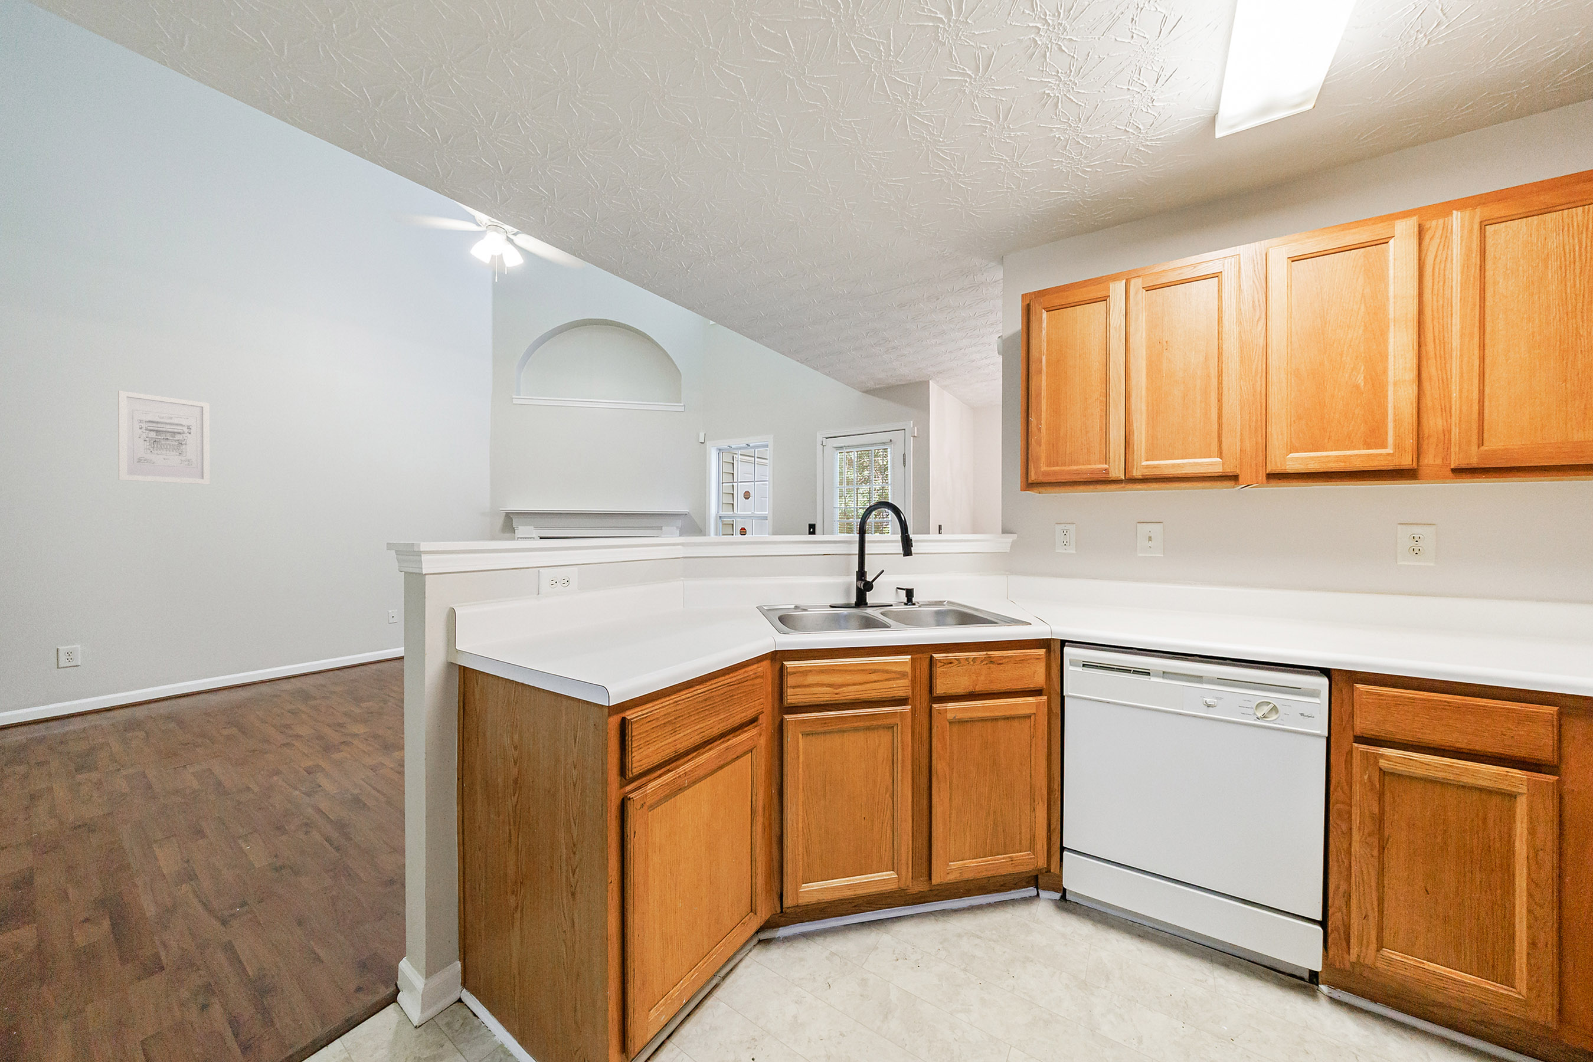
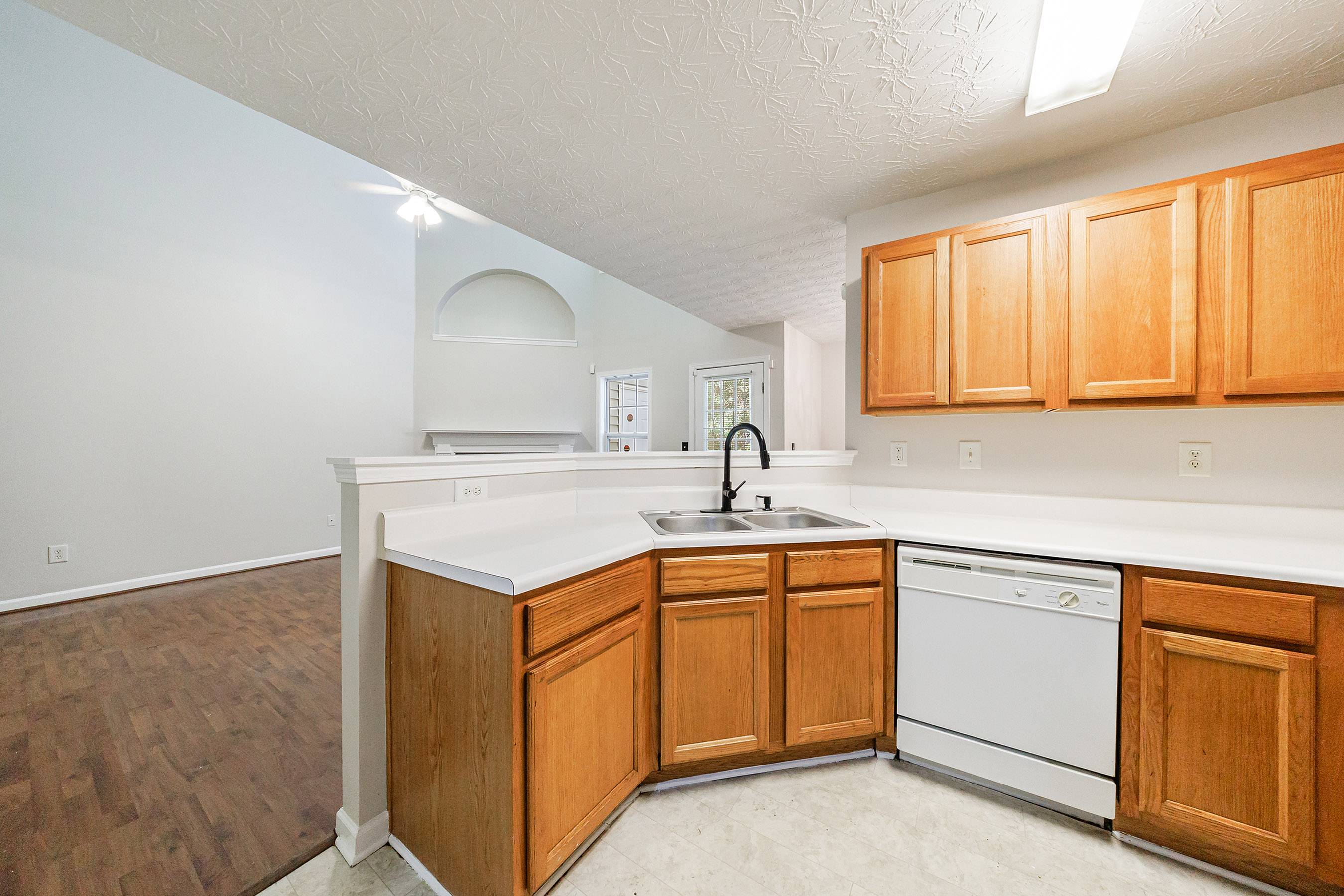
- wall art [117,390,210,485]
